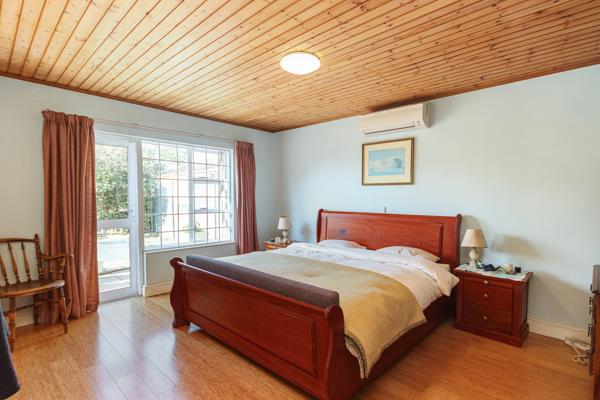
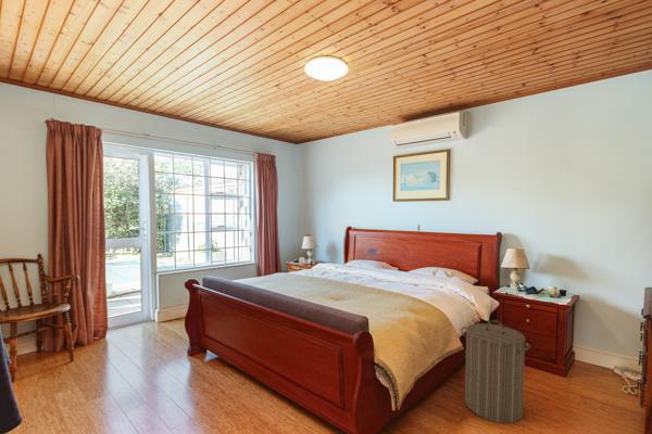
+ laundry hamper [460,319,532,424]
